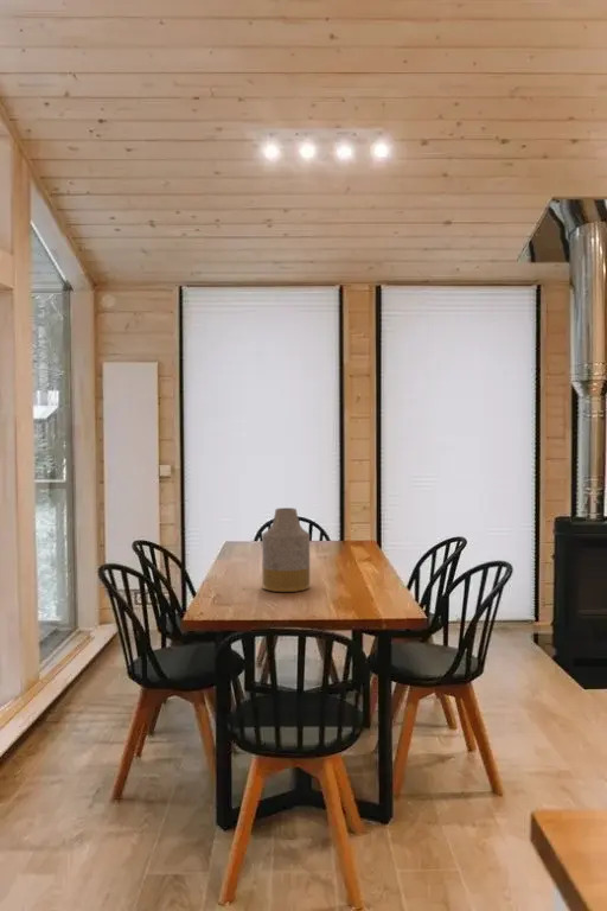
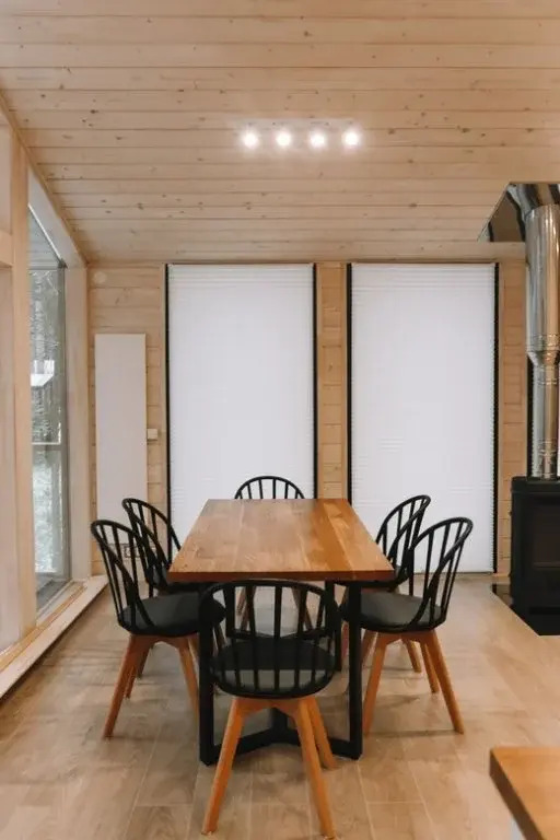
- vase [261,507,311,593]
